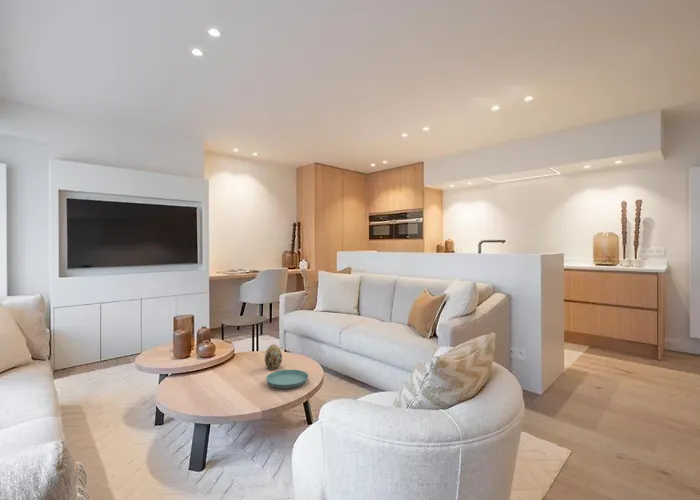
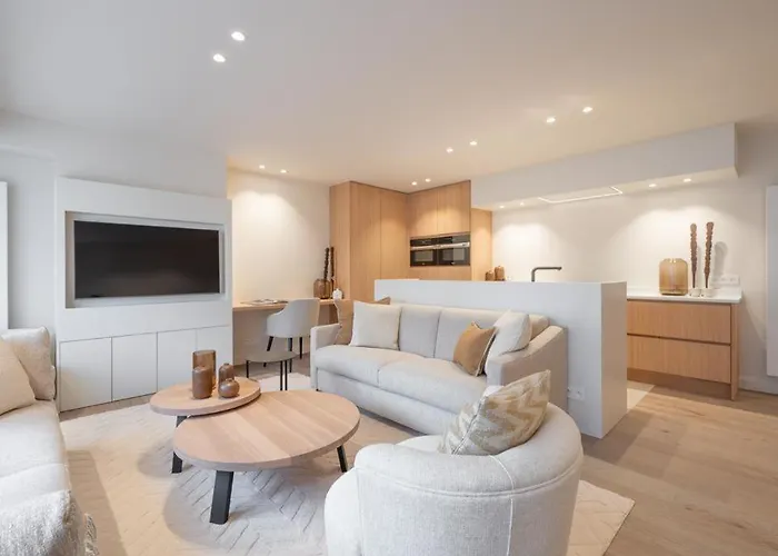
- decorative egg [264,343,283,370]
- saucer [265,369,309,389]
